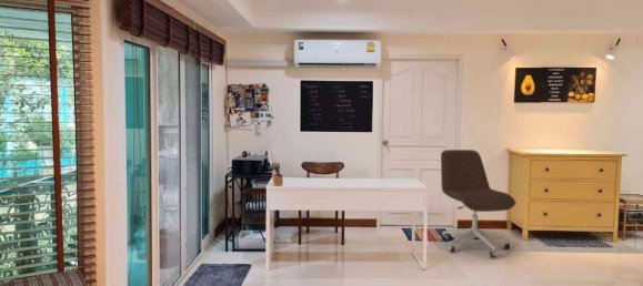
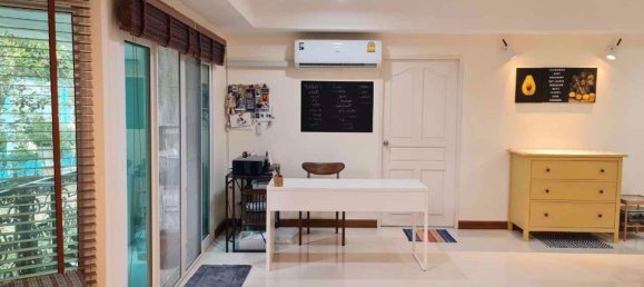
- office chair [440,149,516,258]
